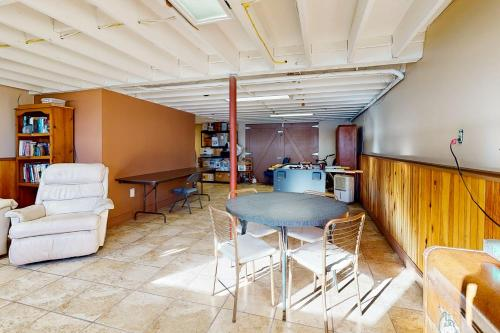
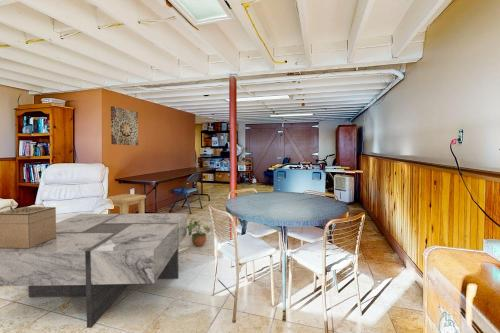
+ wall art [110,105,139,147]
+ coffee table [0,212,188,329]
+ side table [107,193,147,214]
+ potted plant [187,217,211,247]
+ decorative box [0,206,57,249]
